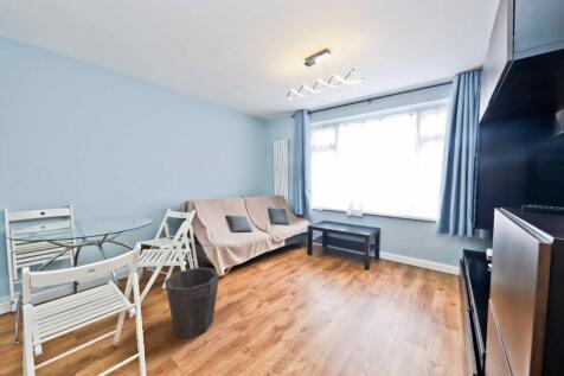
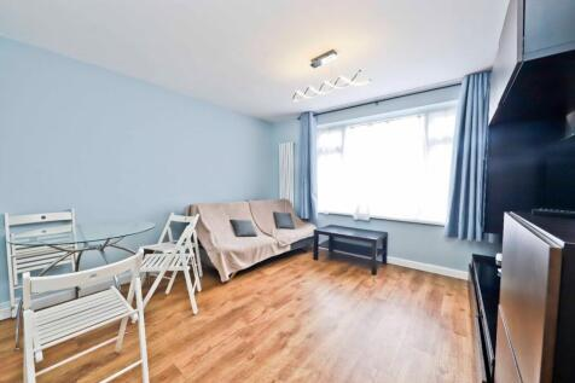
- waste bin [164,267,220,338]
